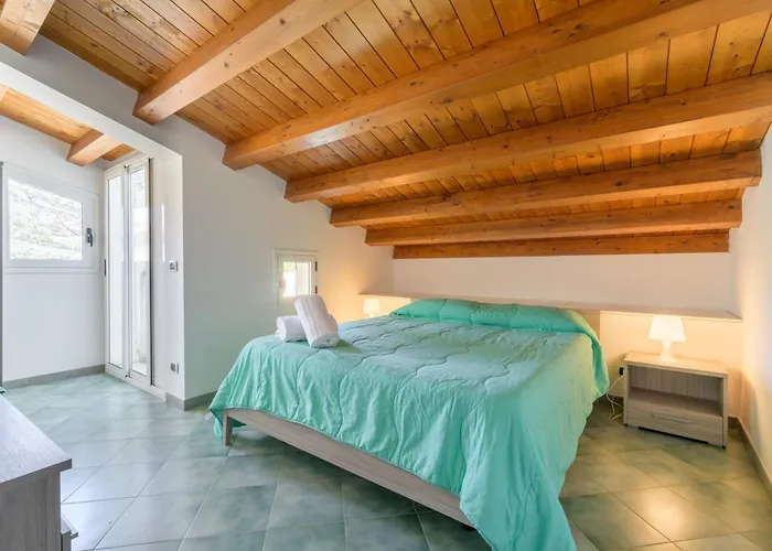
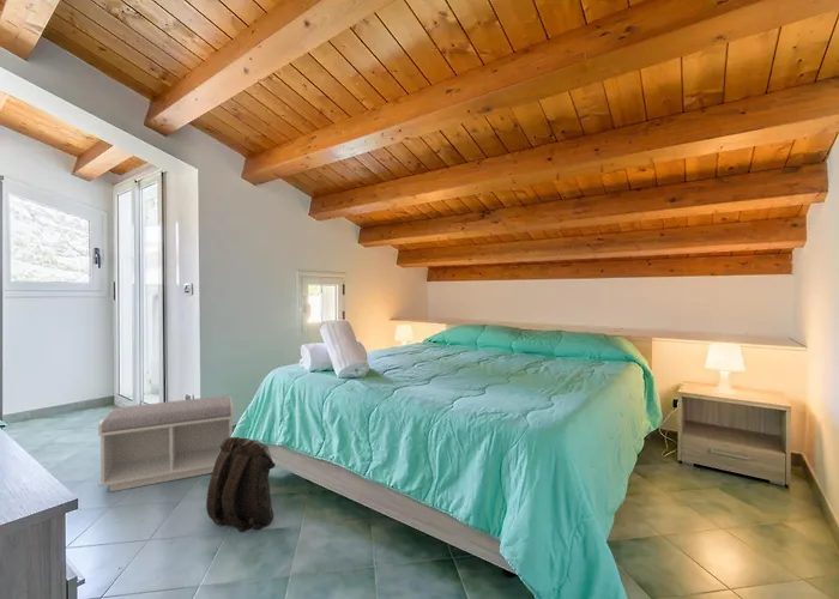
+ bench [97,394,235,492]
+ backpack [205,436,277,533]
